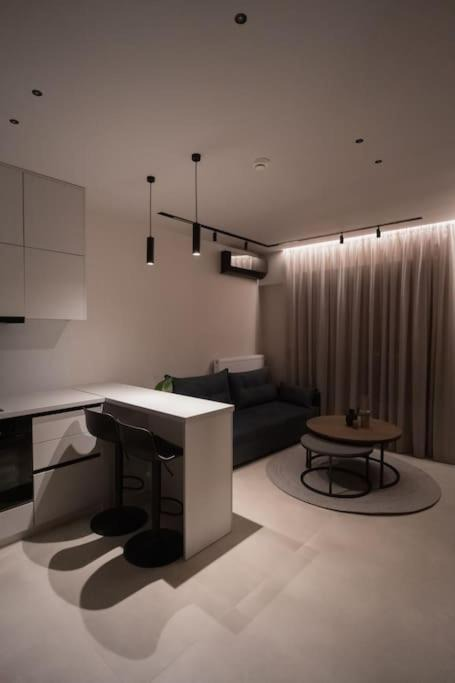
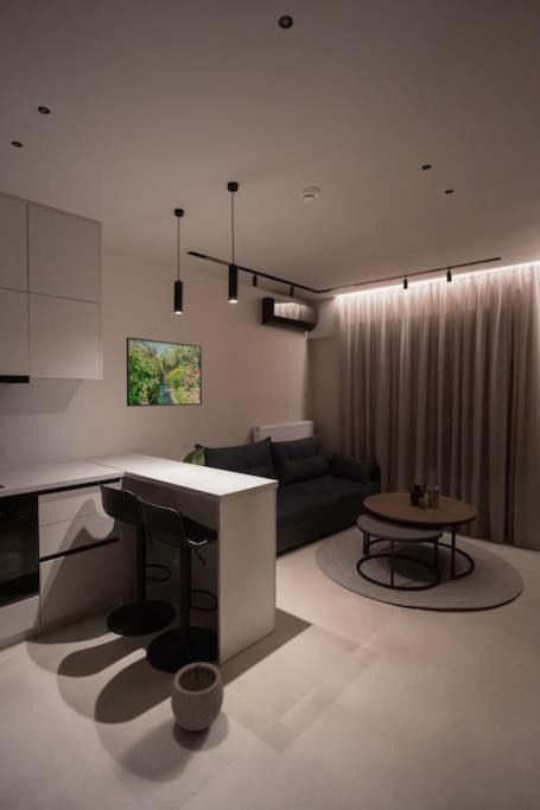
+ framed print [126,336,203,408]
+ plant pot [170,656,225,732]
